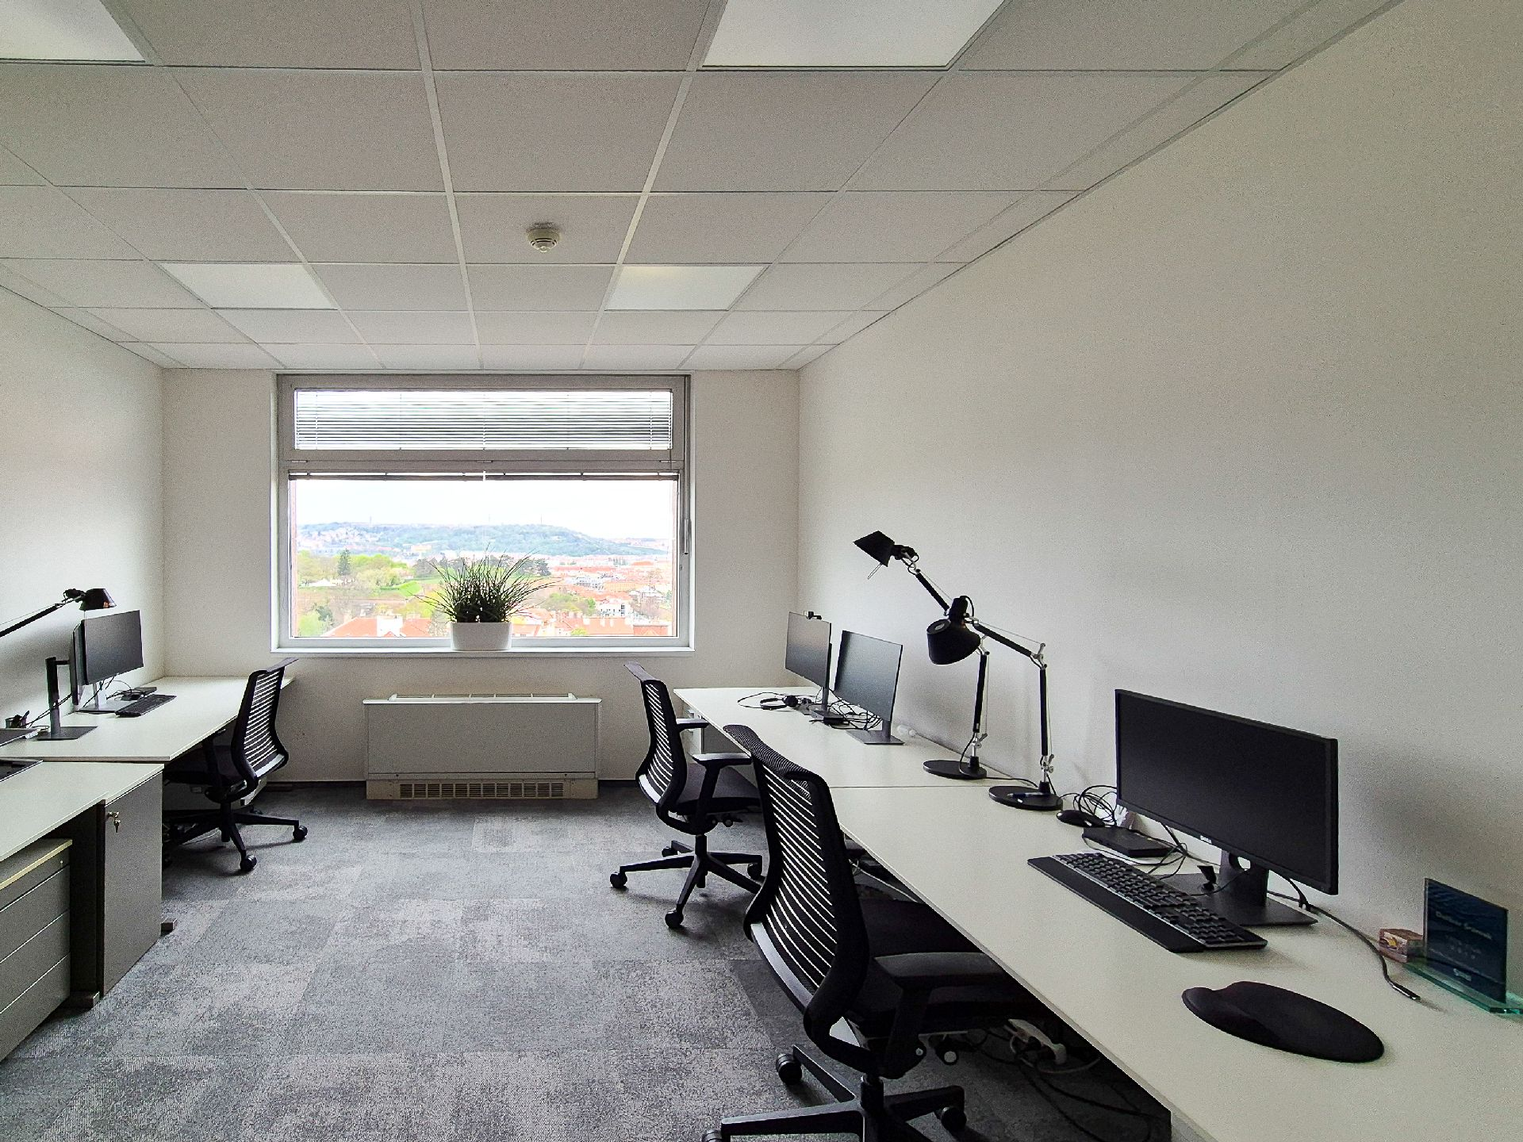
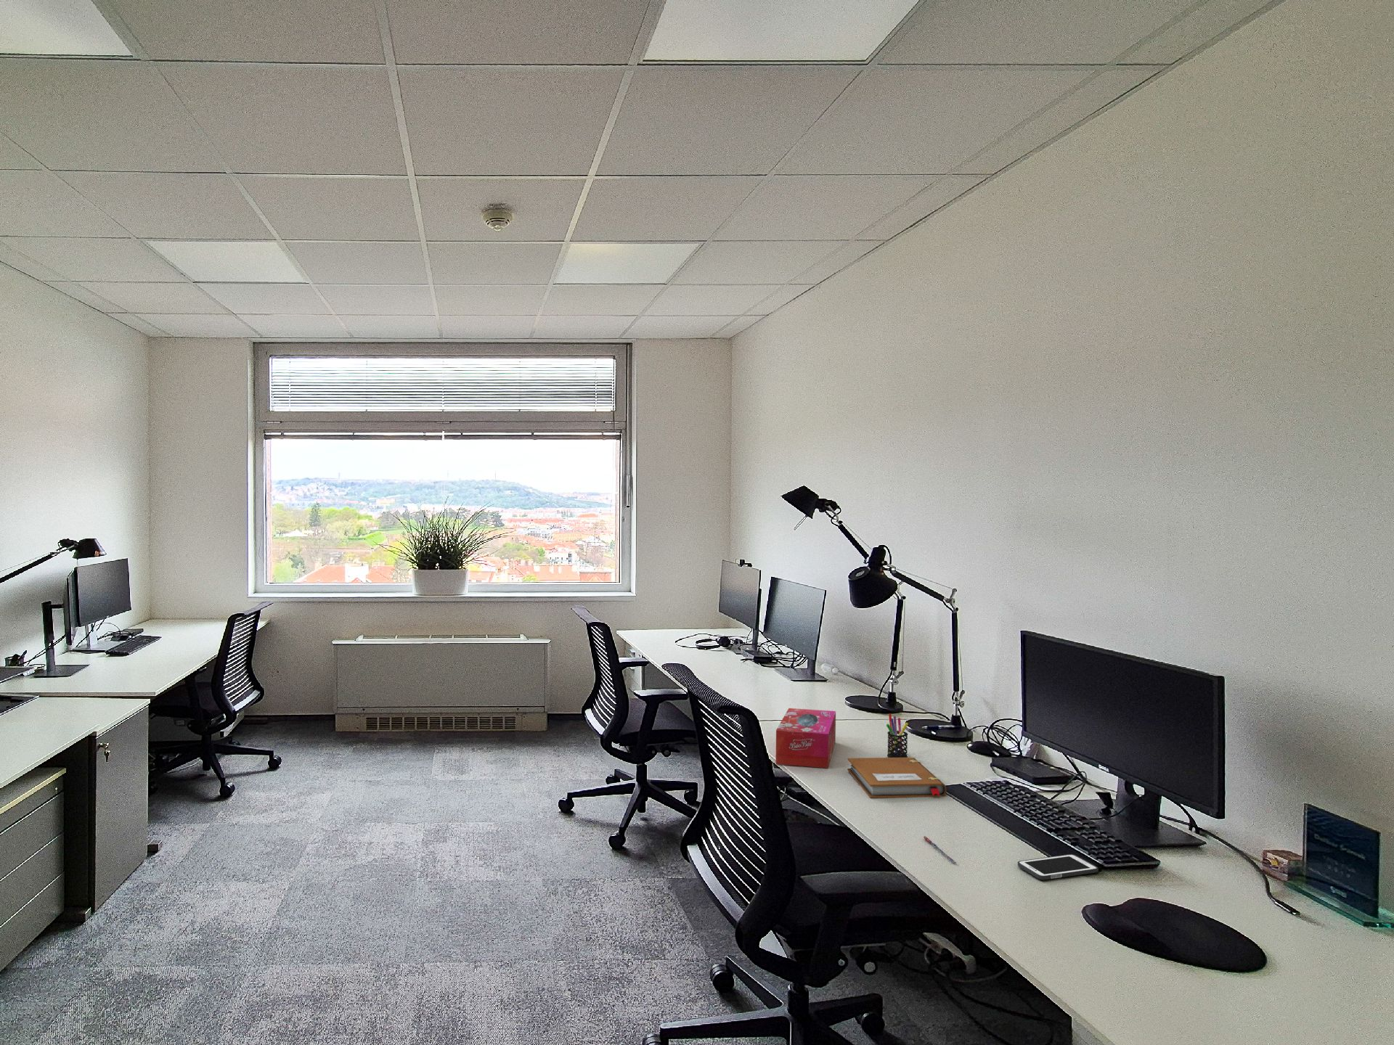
+ notebook [846,757,947,799]
+ pen holder [886,713,909,757]
+ tissue box [775,708,836,769]
+ pen [923,835,956,864]
+ cell phone [1018,853,1099,880]
